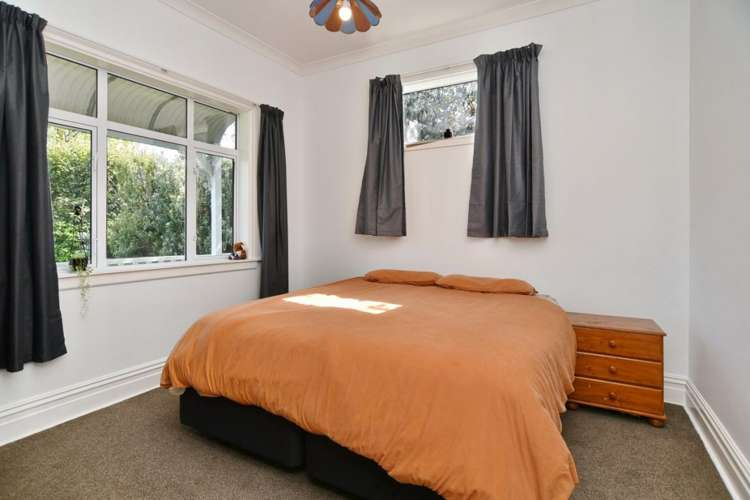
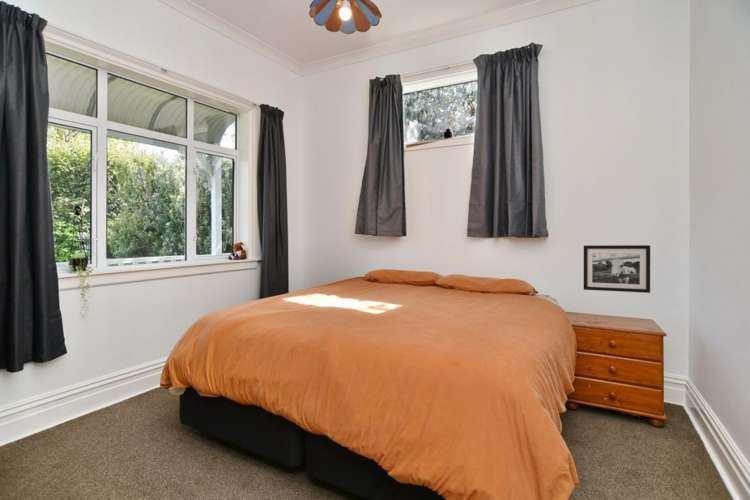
+ picture frame [583,244,651,294]
